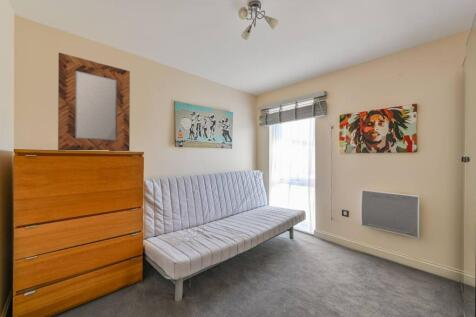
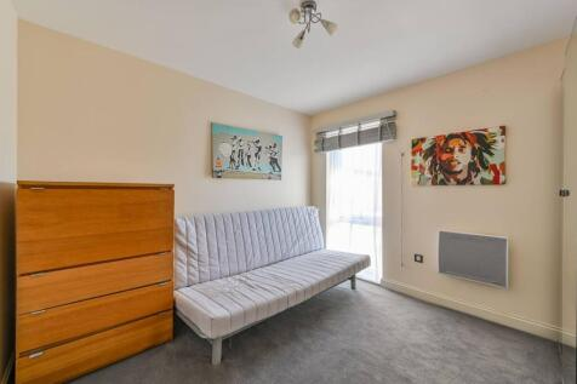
- home mirror [57,52,131,152]
